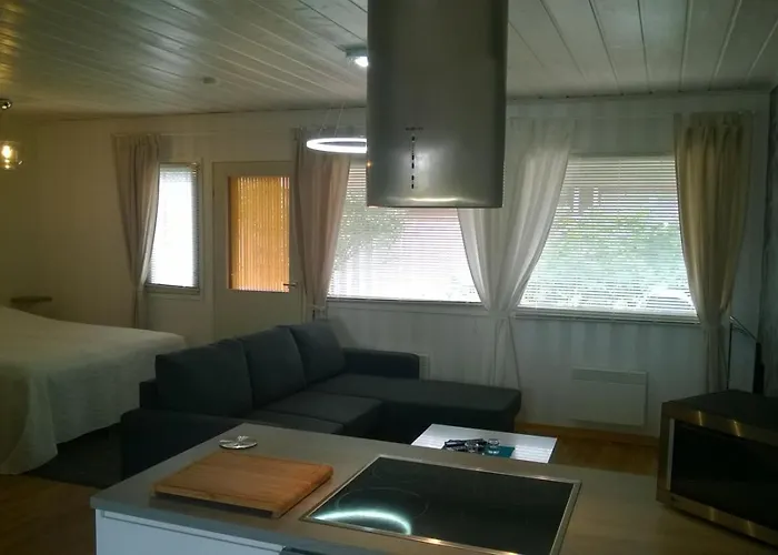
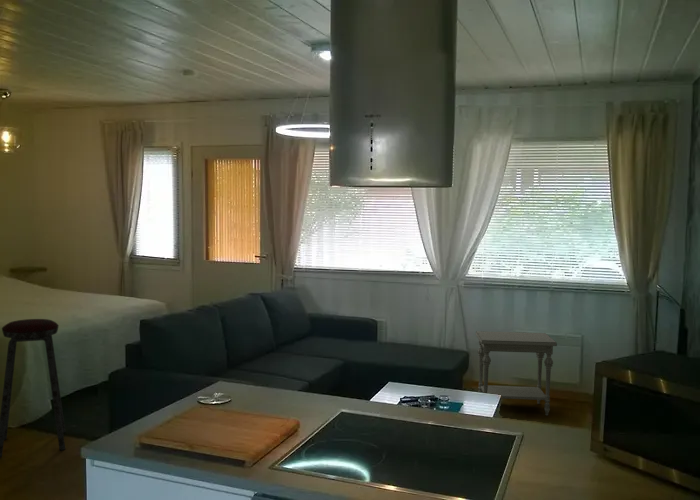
+ music stool [0,318,66,458]
+ side table [475,330,558,417]
